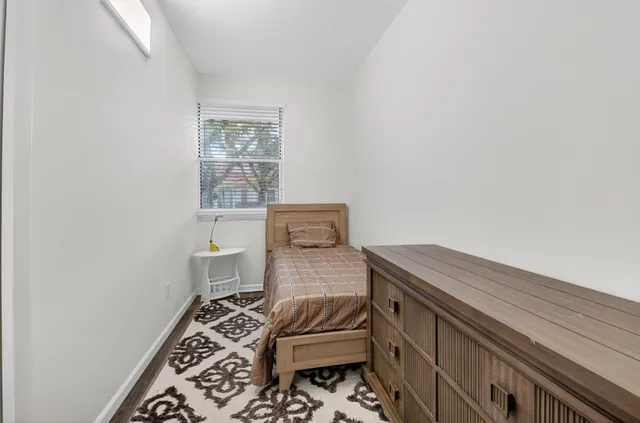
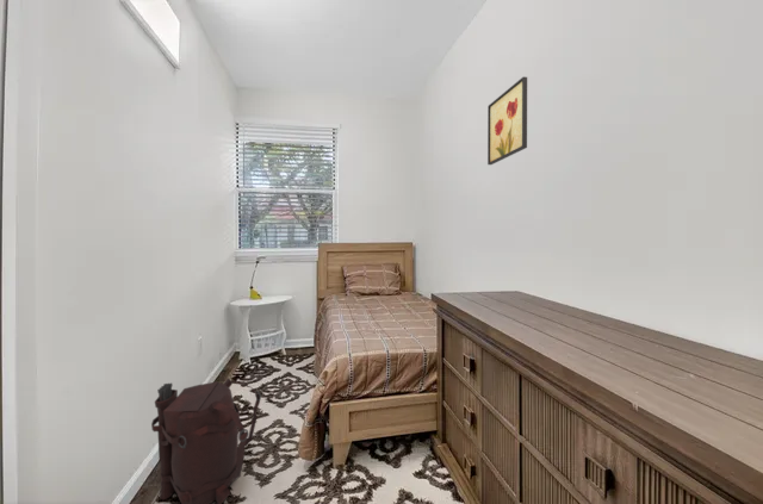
+ backpack [150,378,262,504]
+ wall art [486,75,528,166]
